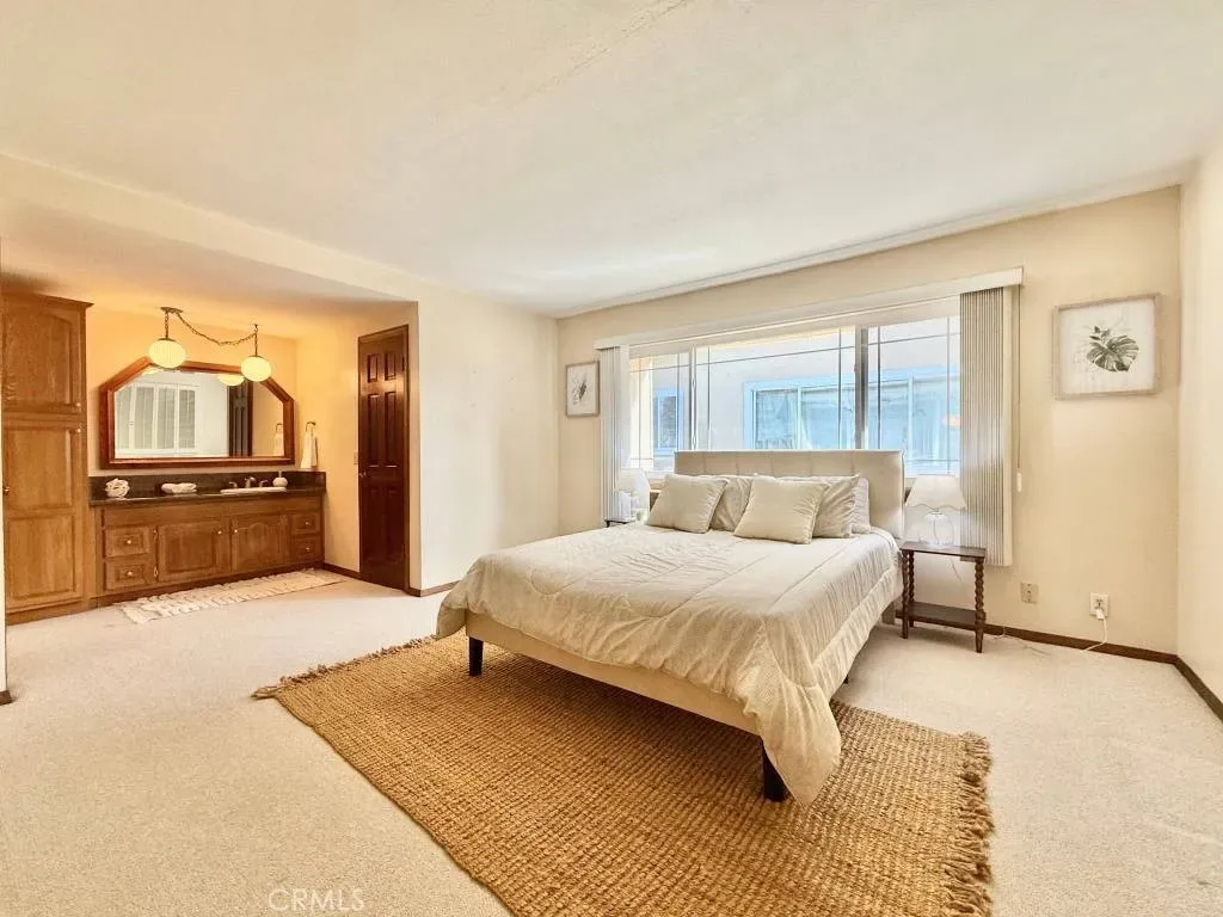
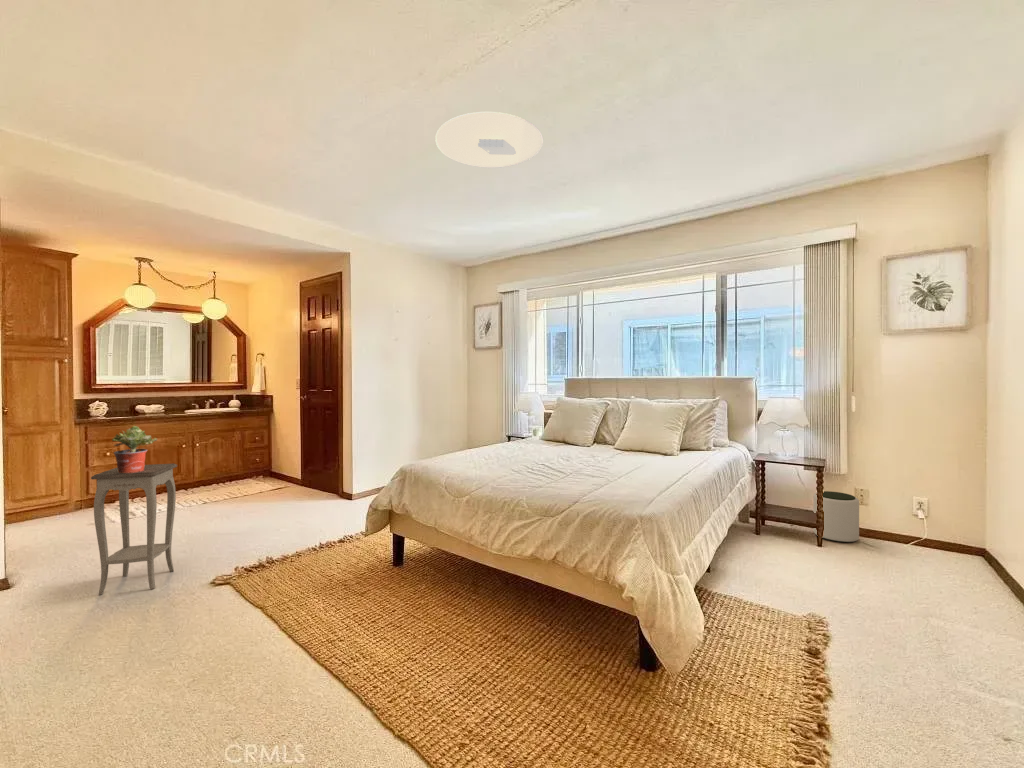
+ accent table [90,463,178,596]
+ ceiling light [434,111,544,169]
+ plant pot [812,490,860,543]
+ potted plant [111,425,158,473]
